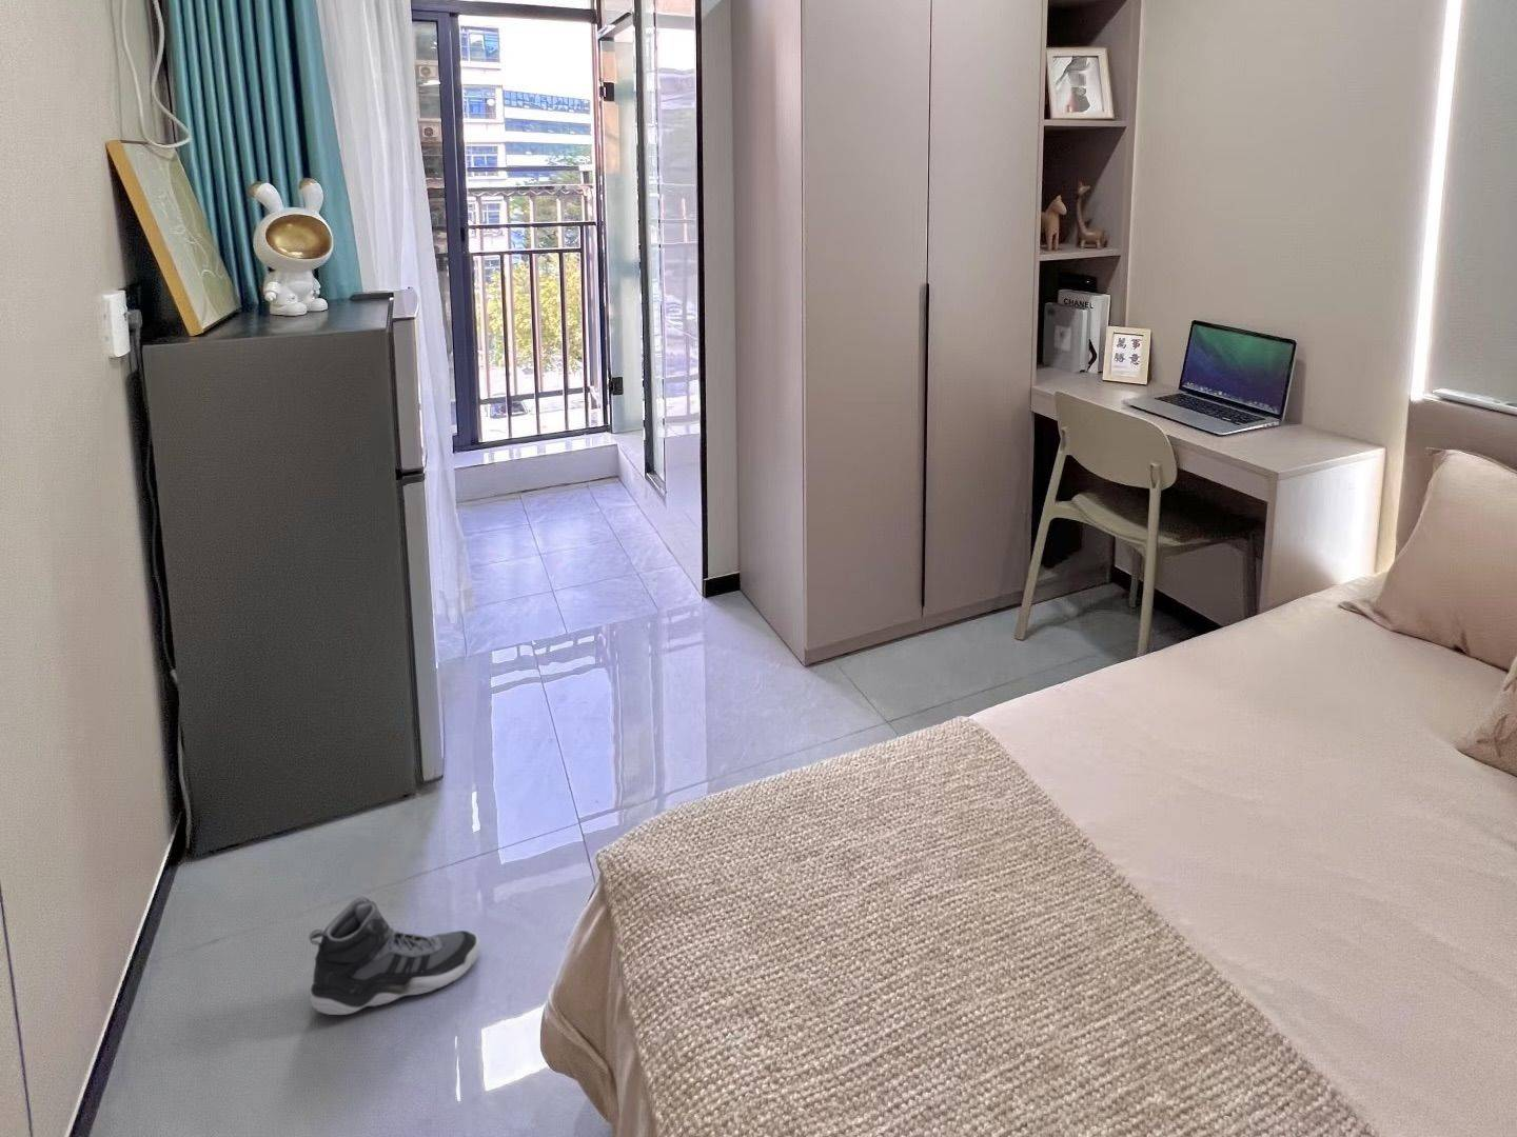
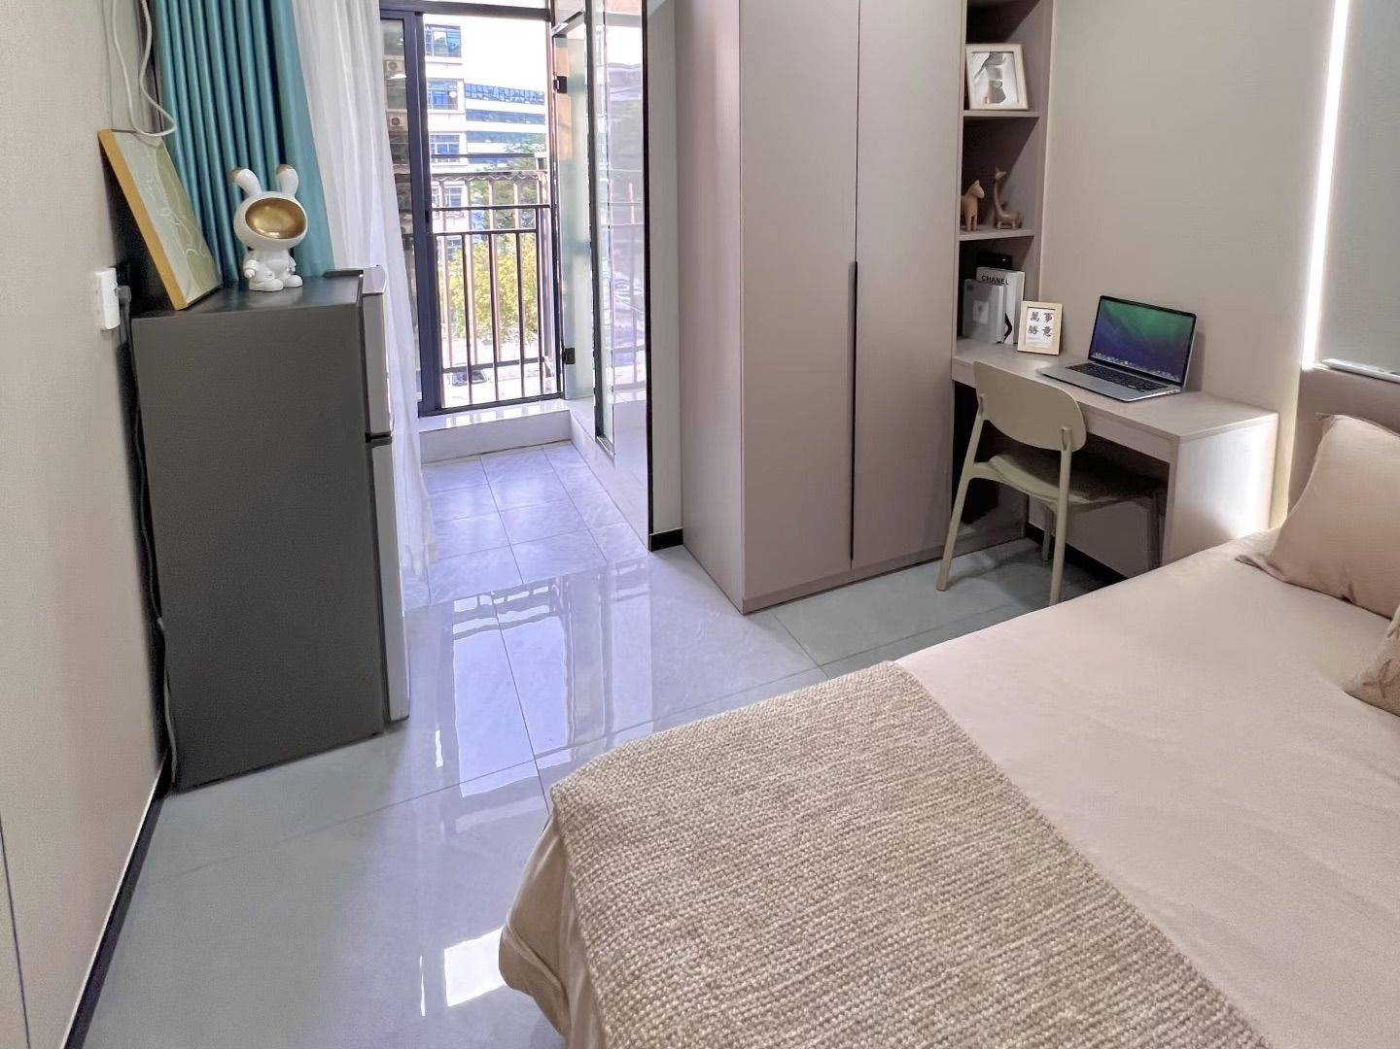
- sneaker [308,896,481,1016]
